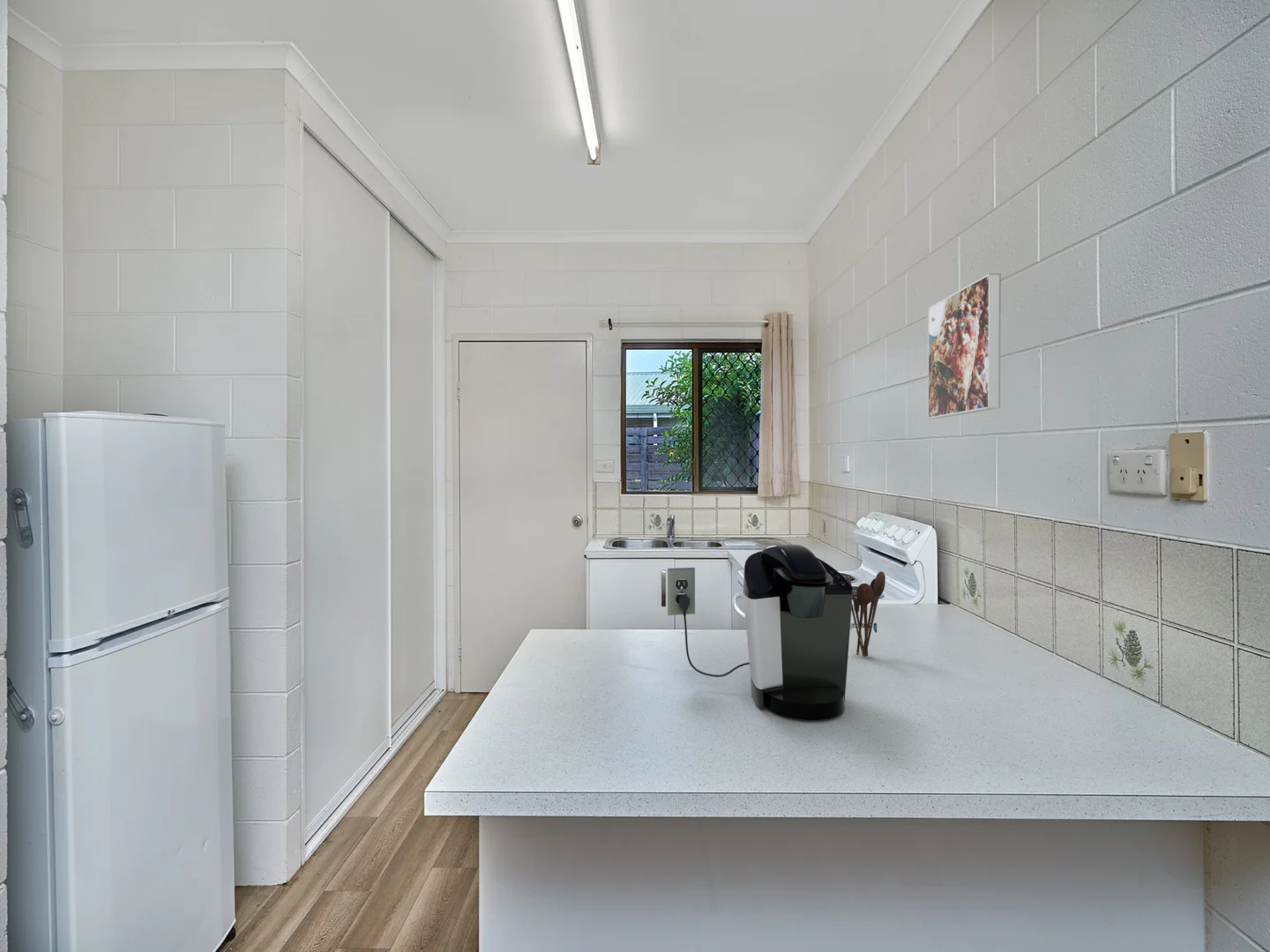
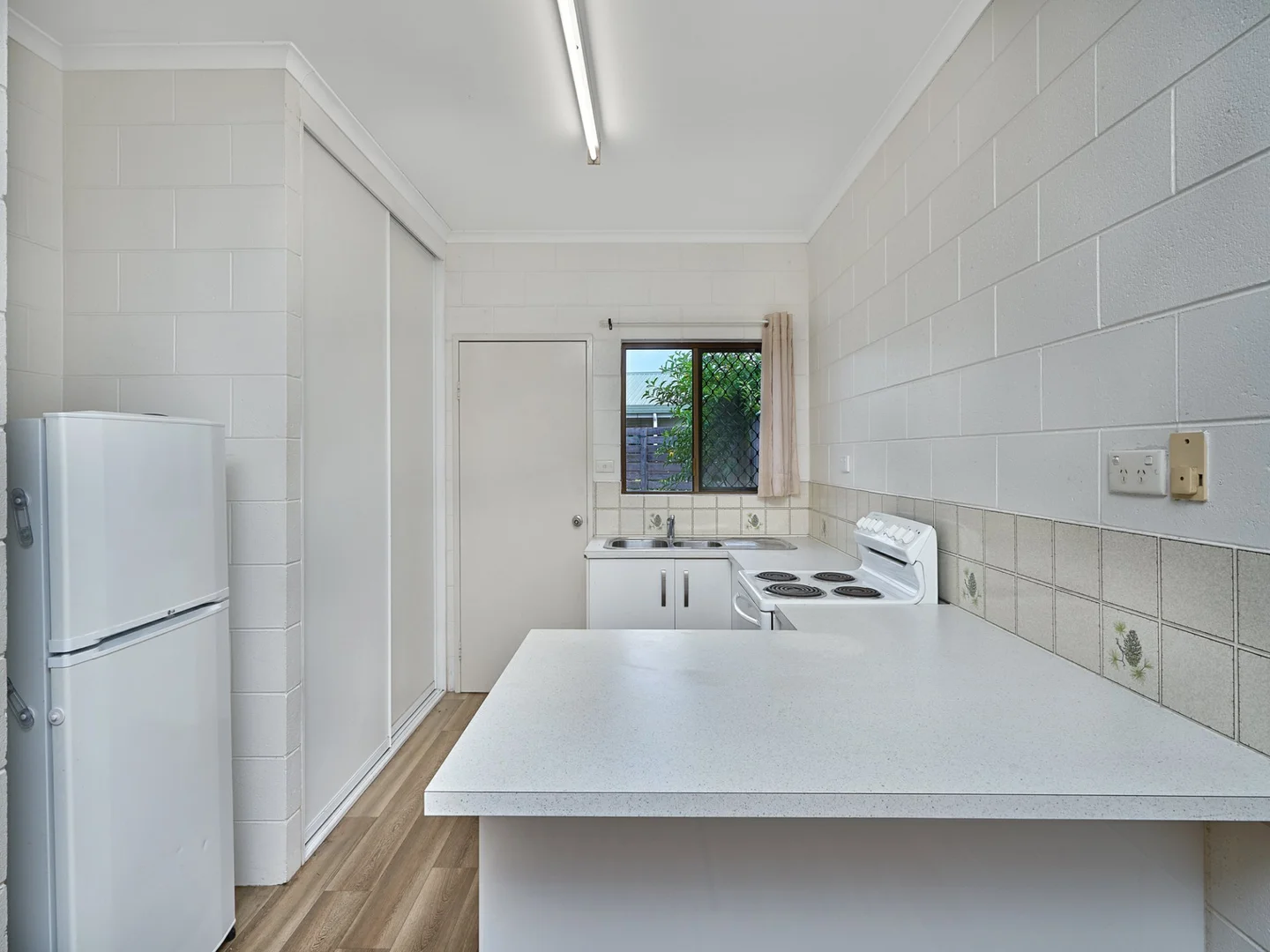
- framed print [927,272,1002,420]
- utensil holder [847,571,886,658]
- coffee maker [667,543,854,721]
